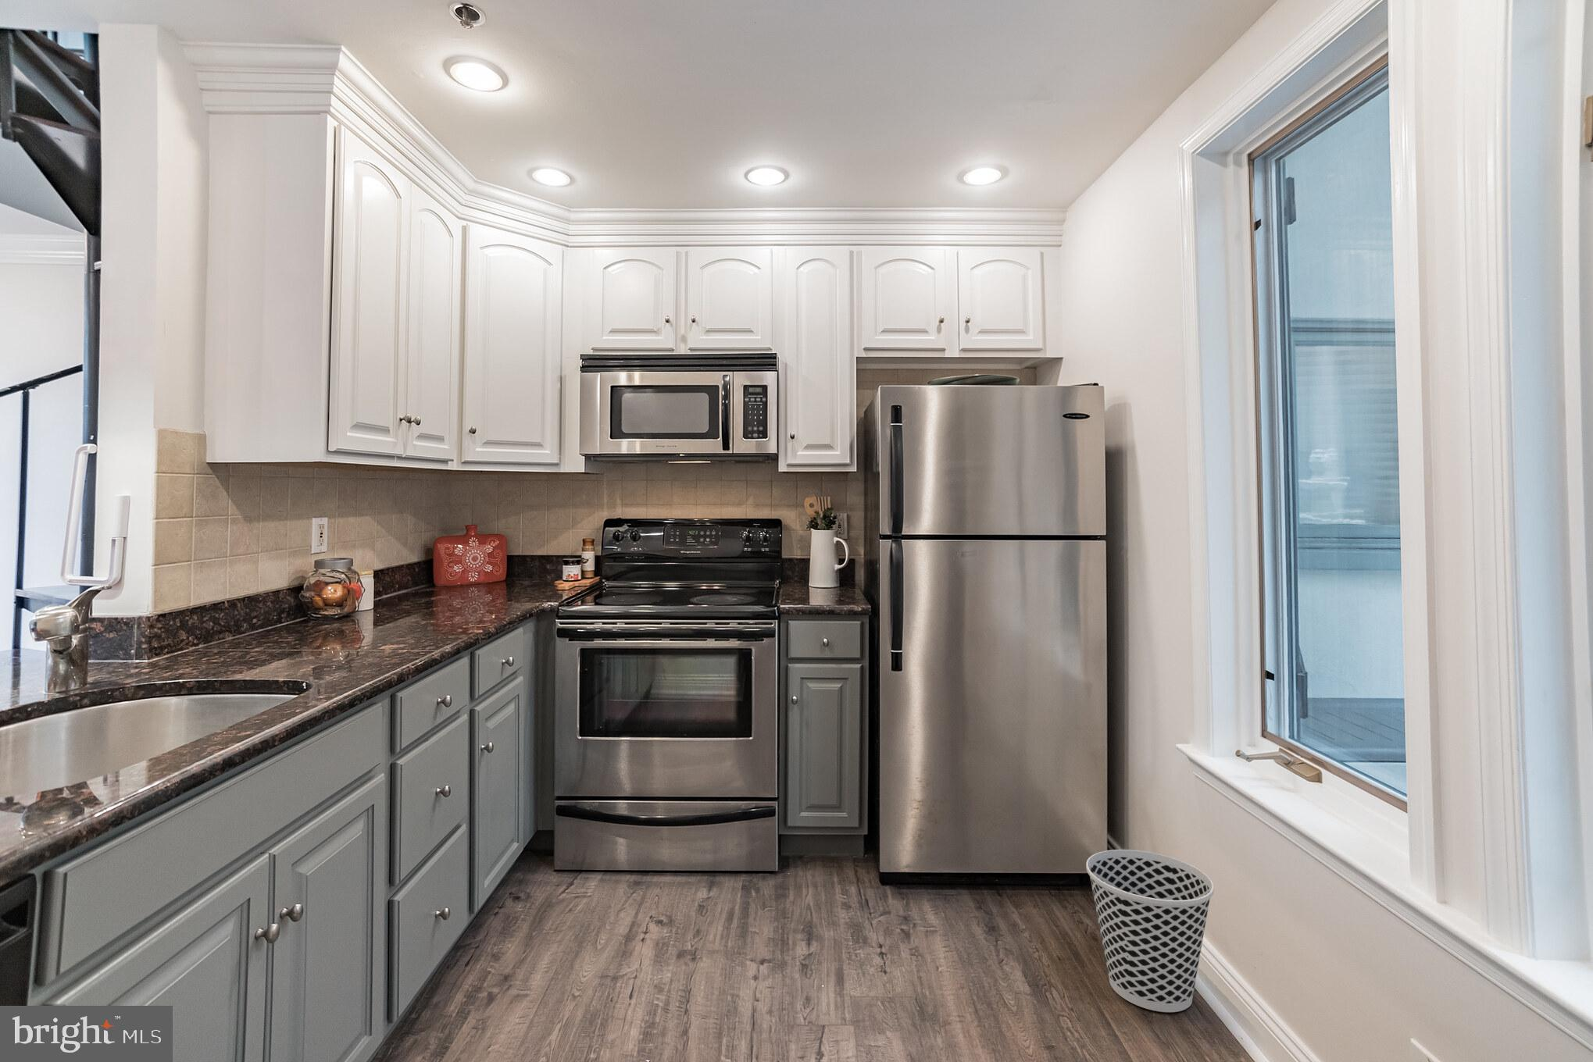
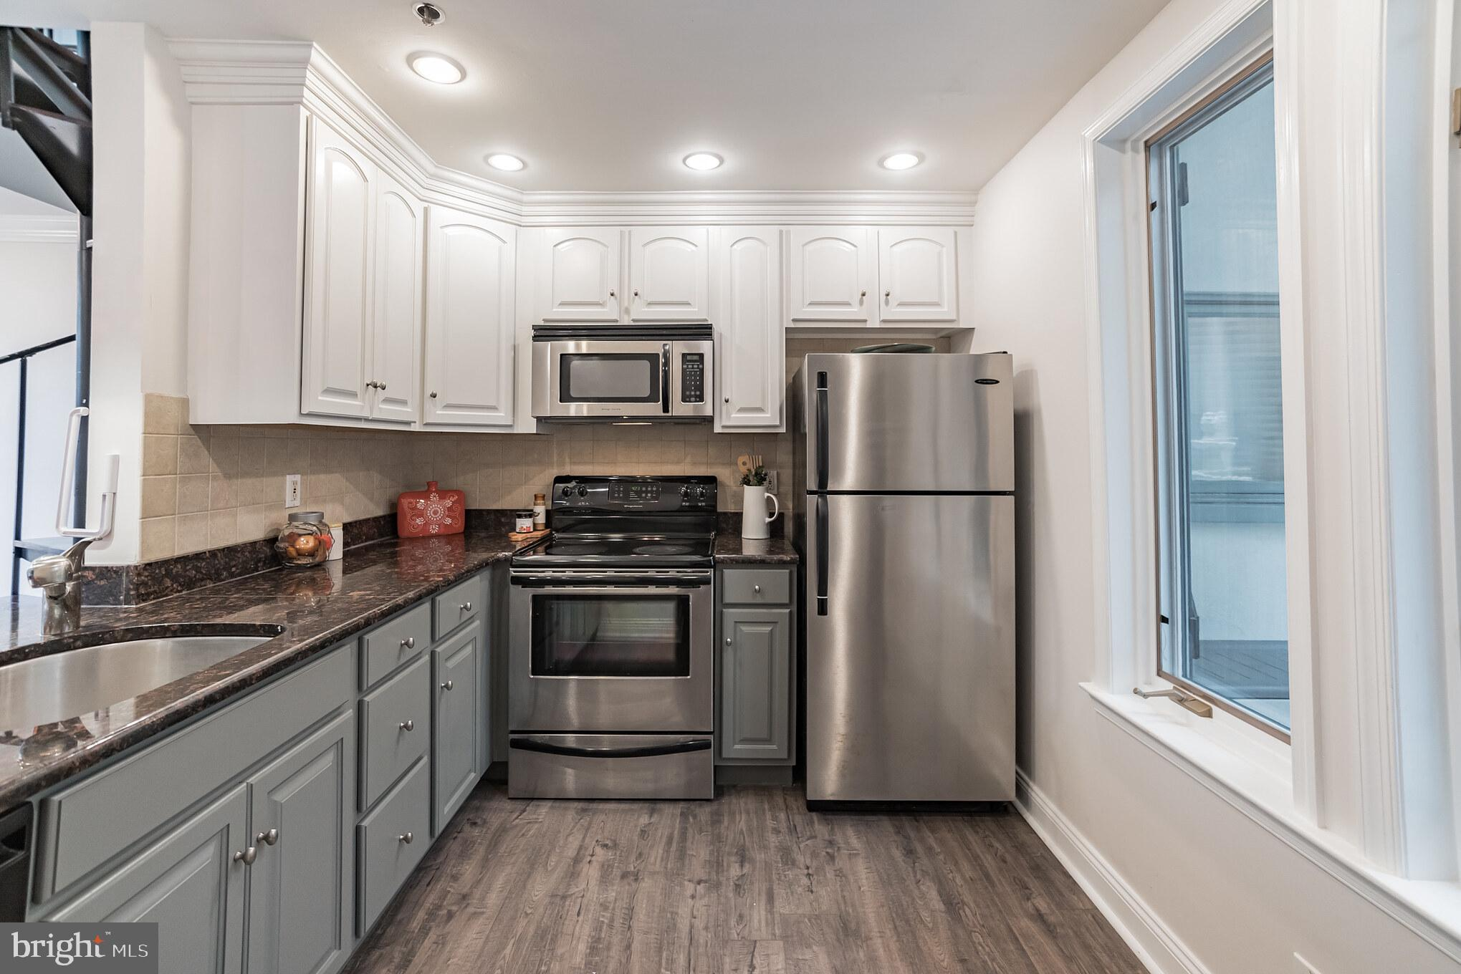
- wastebasket [1086,849,1215,1012]
